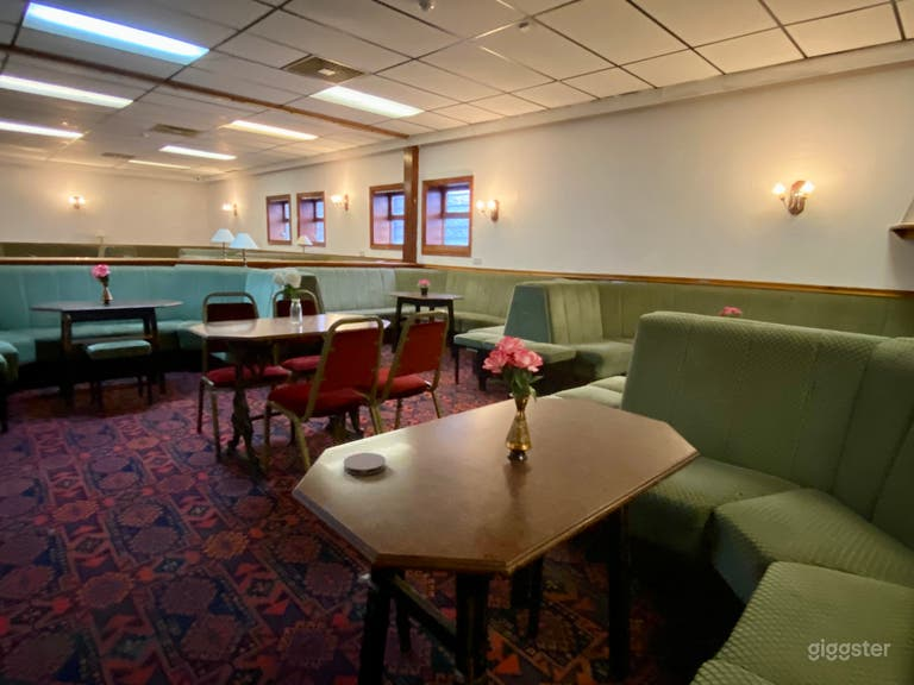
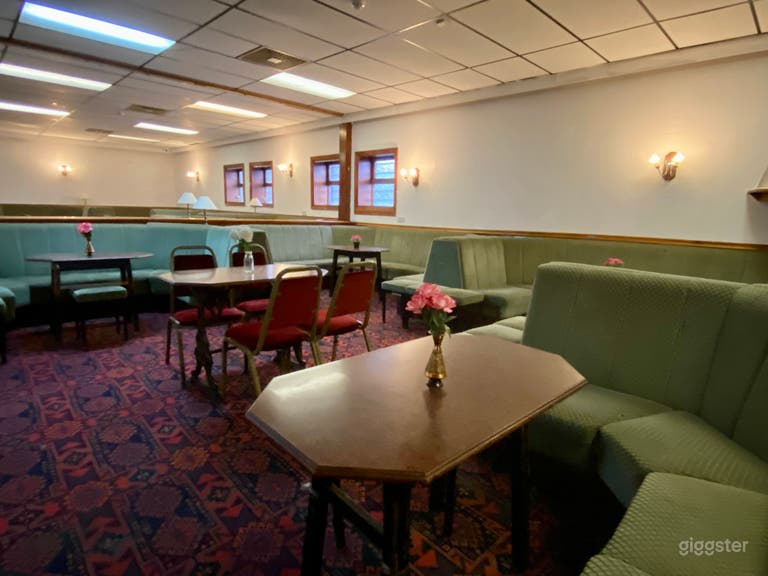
- coaster [343,452,387,477]
